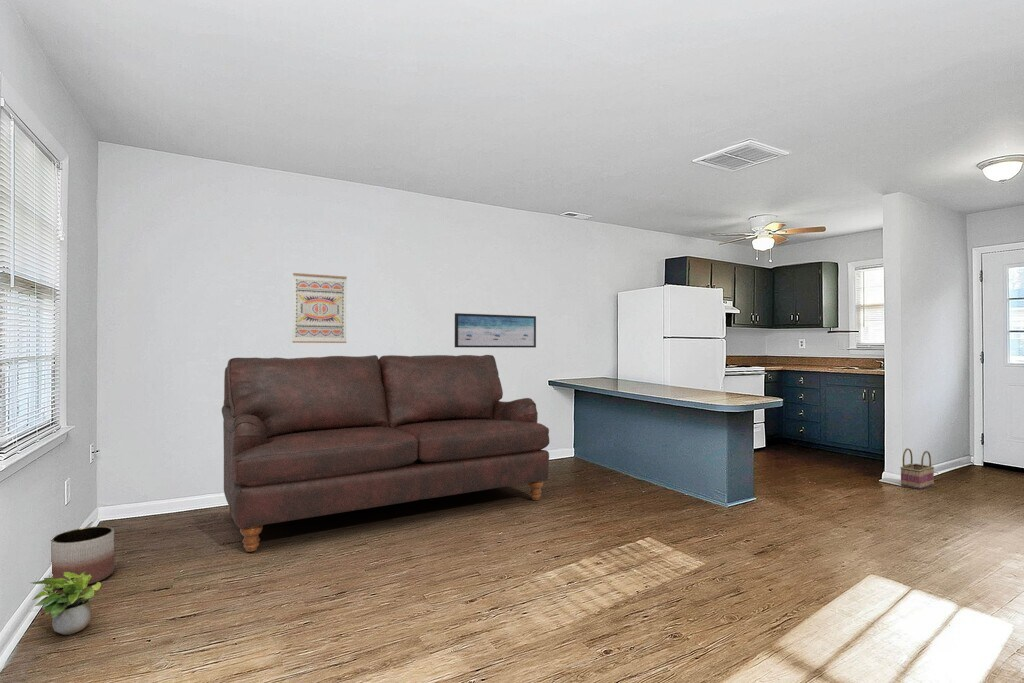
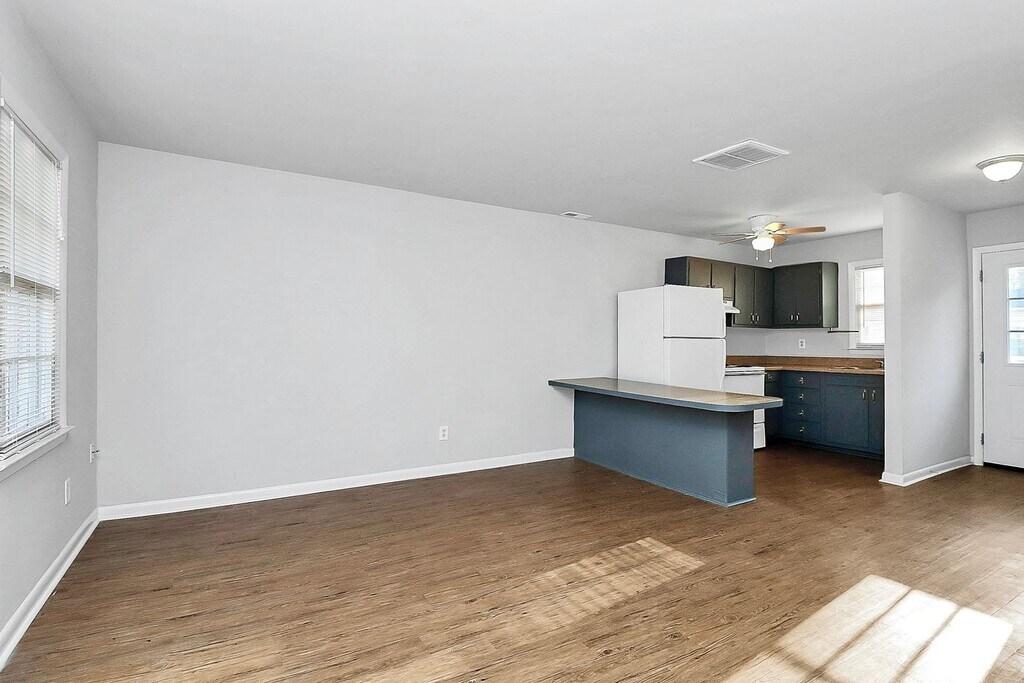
- potted plant [30,572,102,636]
- planter [50,525,115,588]
- sofa [221,354,550,553]
- wall art [454,312,537,349]
- wall art [291,272,348,344]
- basket [899,447,935,490]
